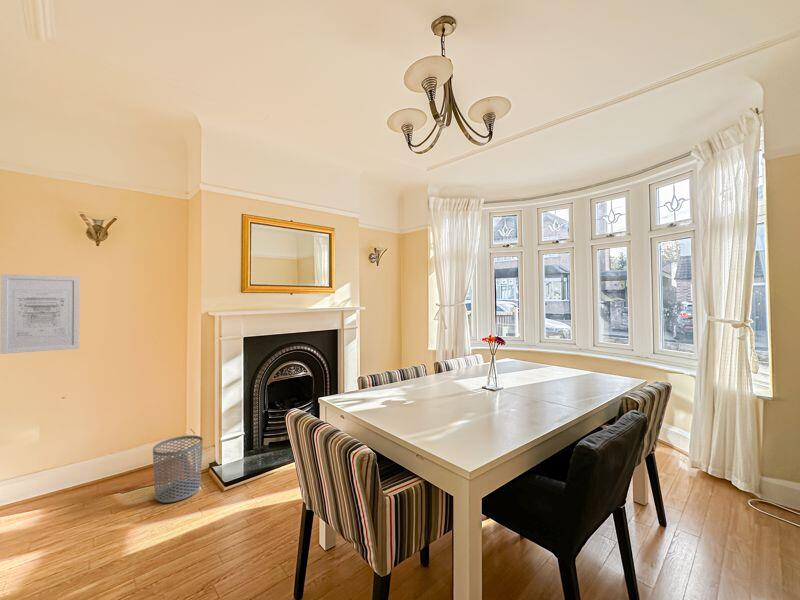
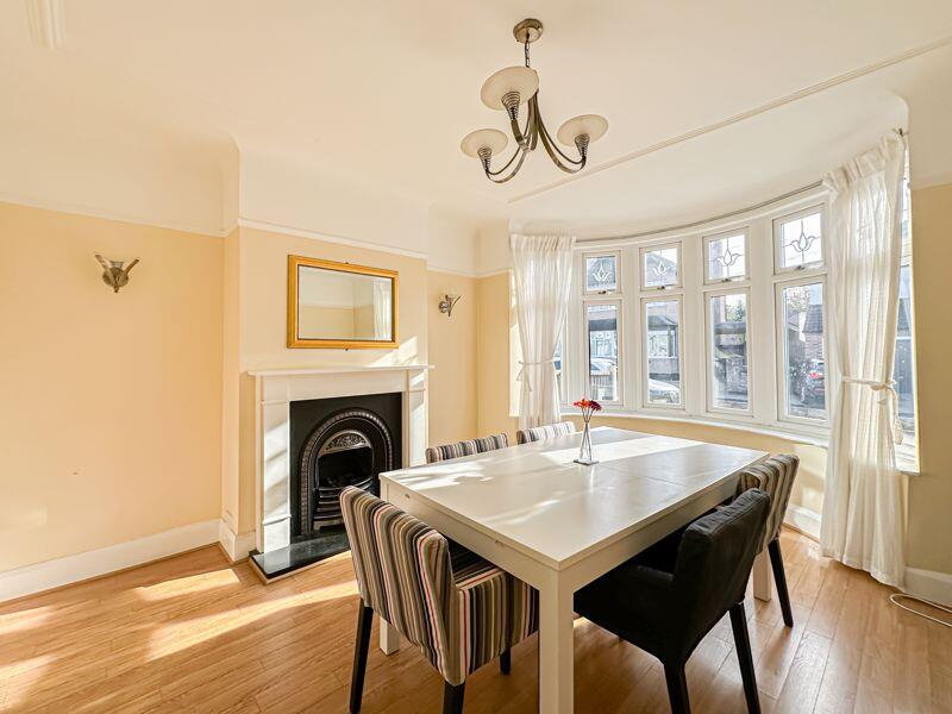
- wall art [0,273,81,355]
- waste bin [152,435,204,503]
